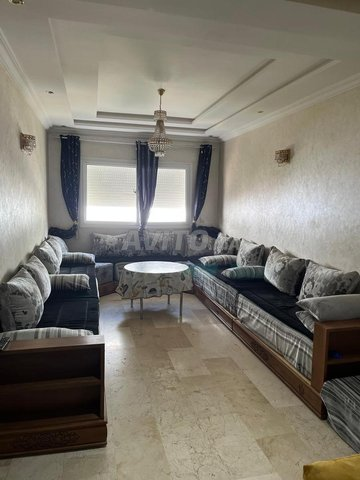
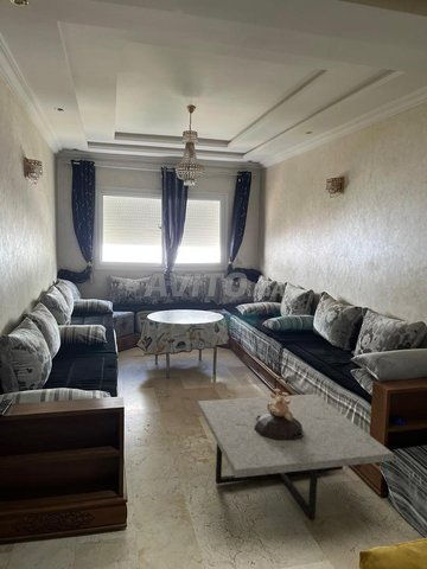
+ decorative bowl [254,388,304,441]
+ coffee table [197,392,395,520]
